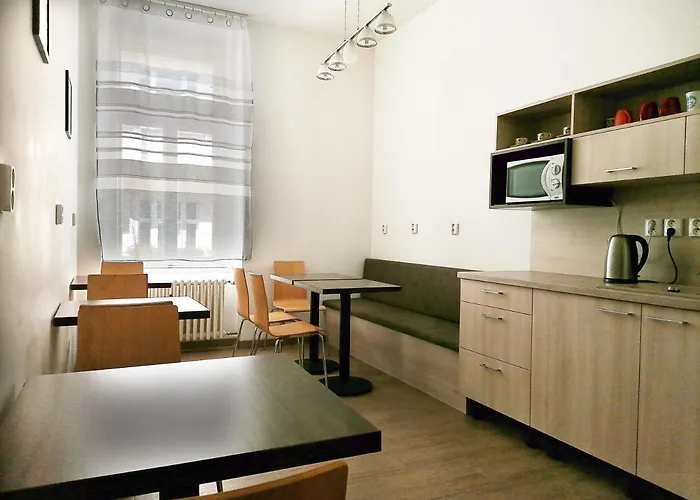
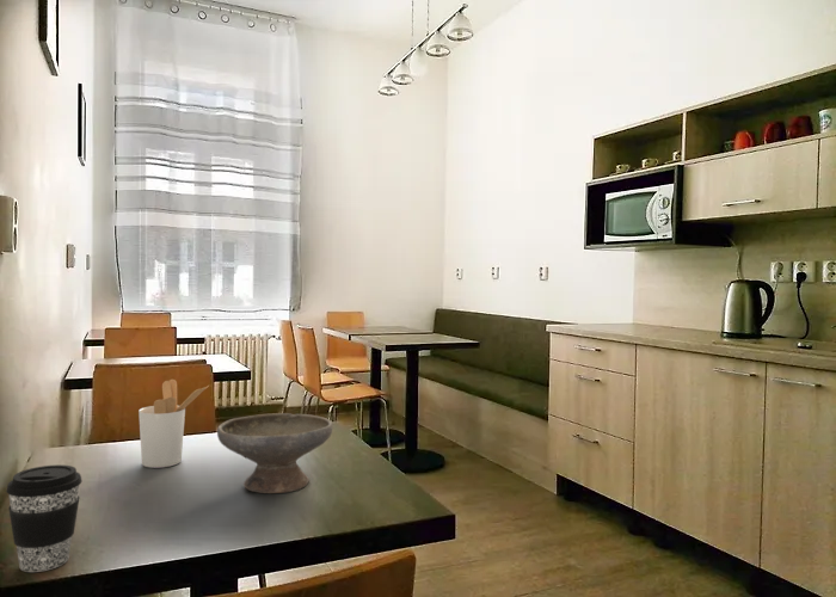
+ coffee cup [5,463,84,573]
+ utensil holder [137,378,210,469]
+ bowl [216,412,334,494]
